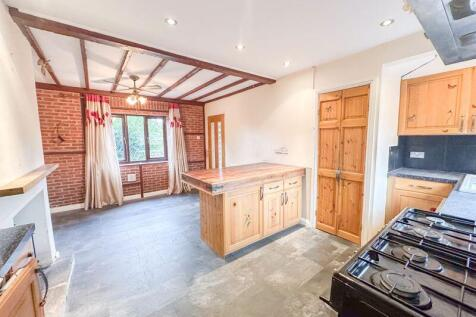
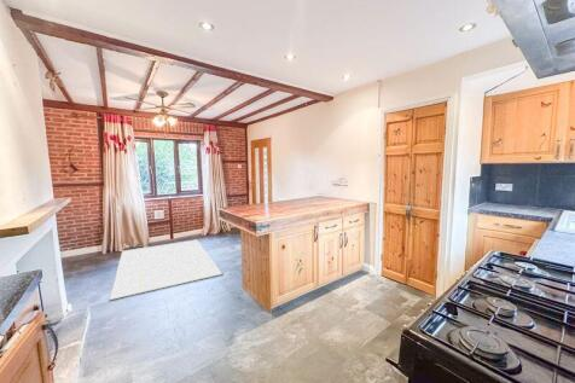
+ rug [109,239,223,301]
